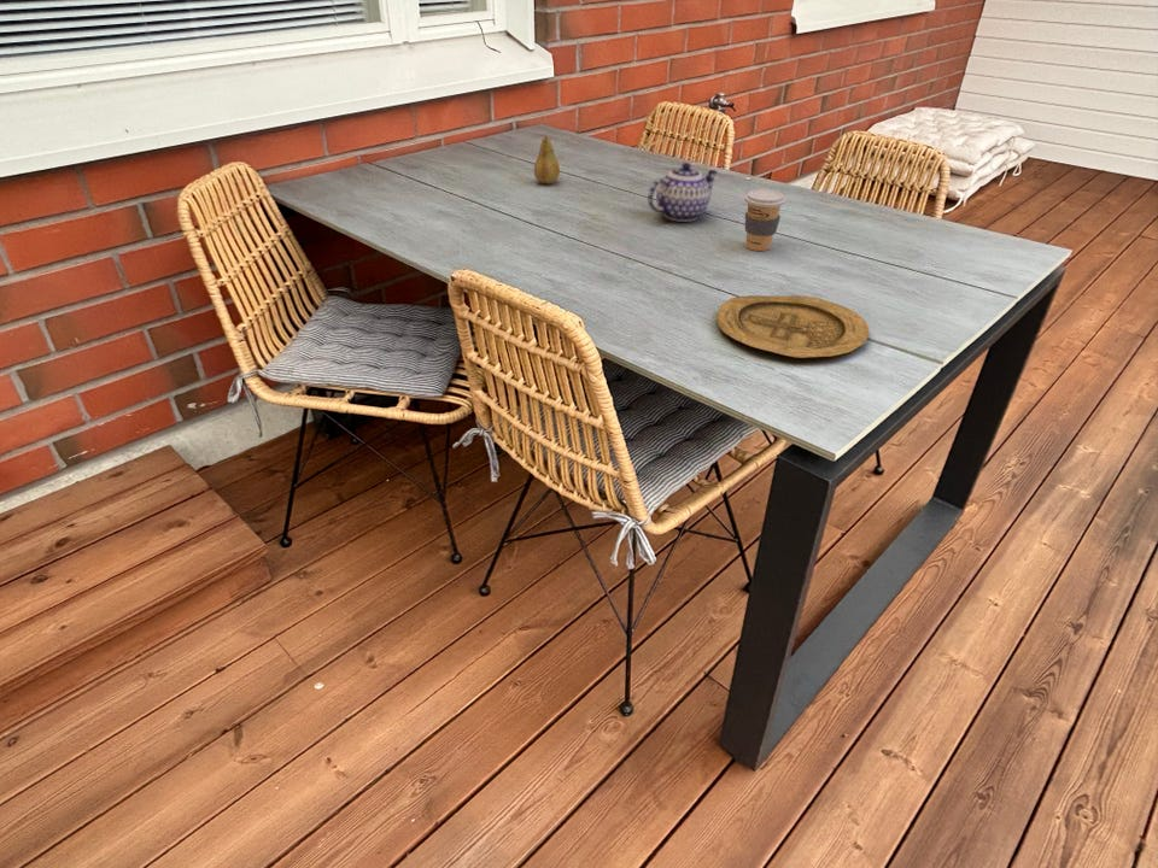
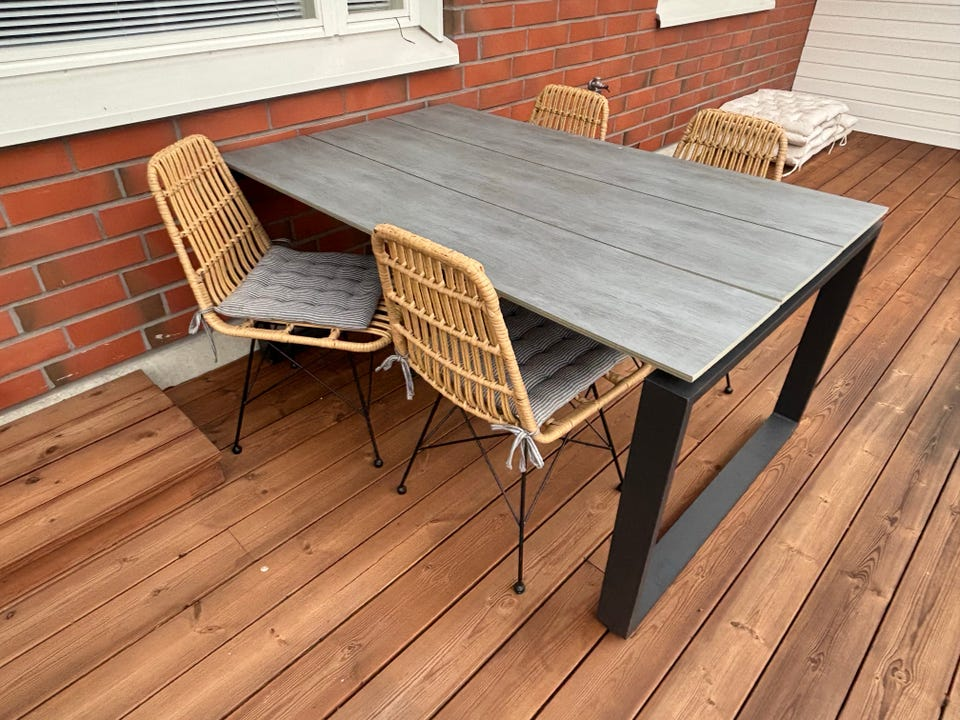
- fruit [533,135,561,184]
- coffee cup [743,188,786,252]
- plate [715,294,870,359]
- teapot [647,162,719,223]
